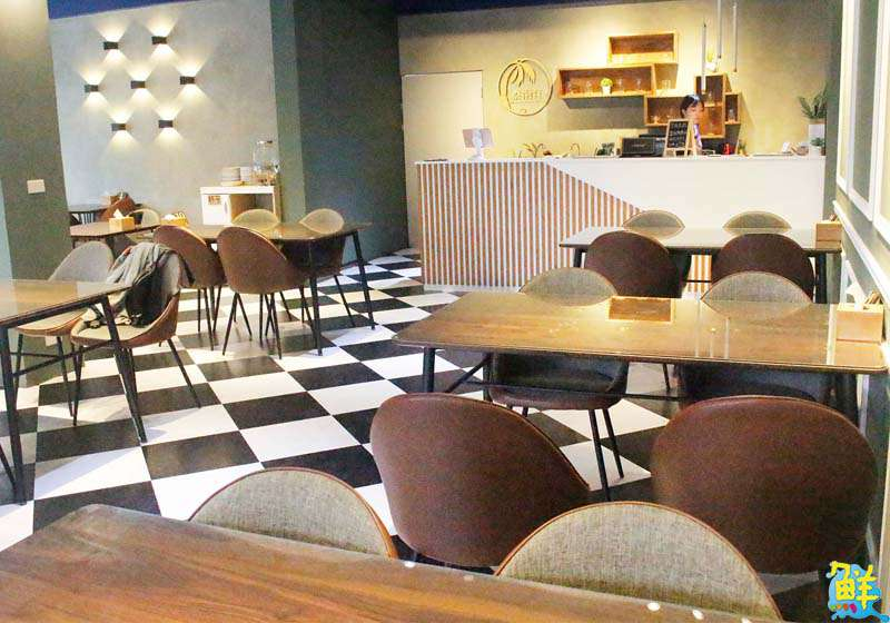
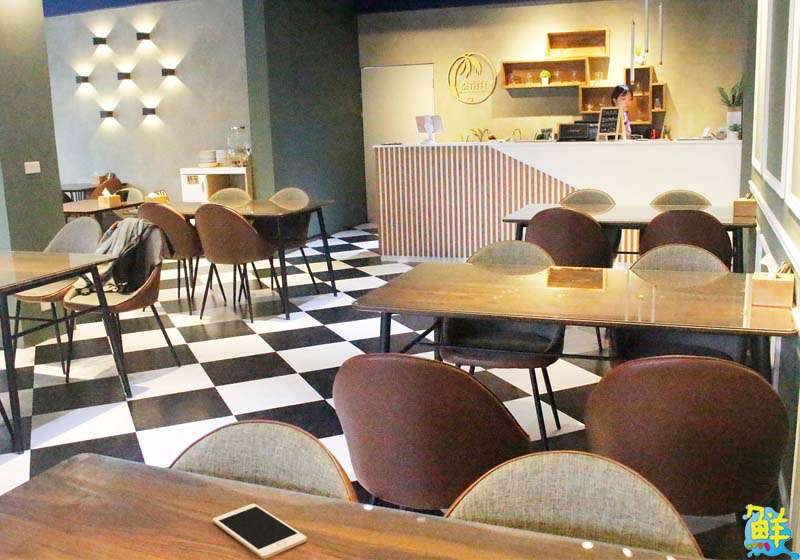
+ cell phone [212,503,308,560]
